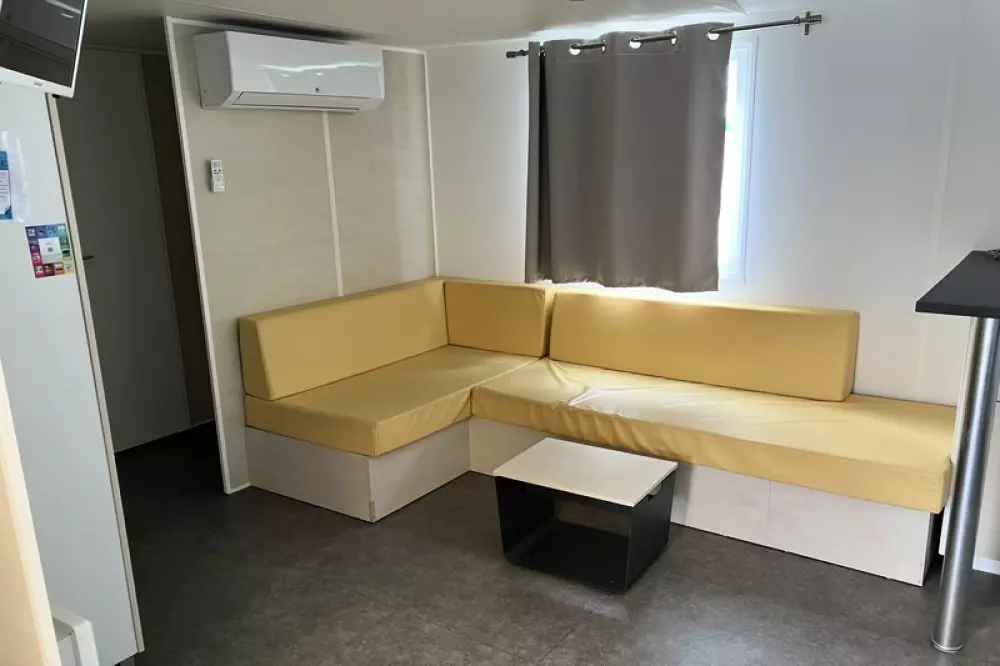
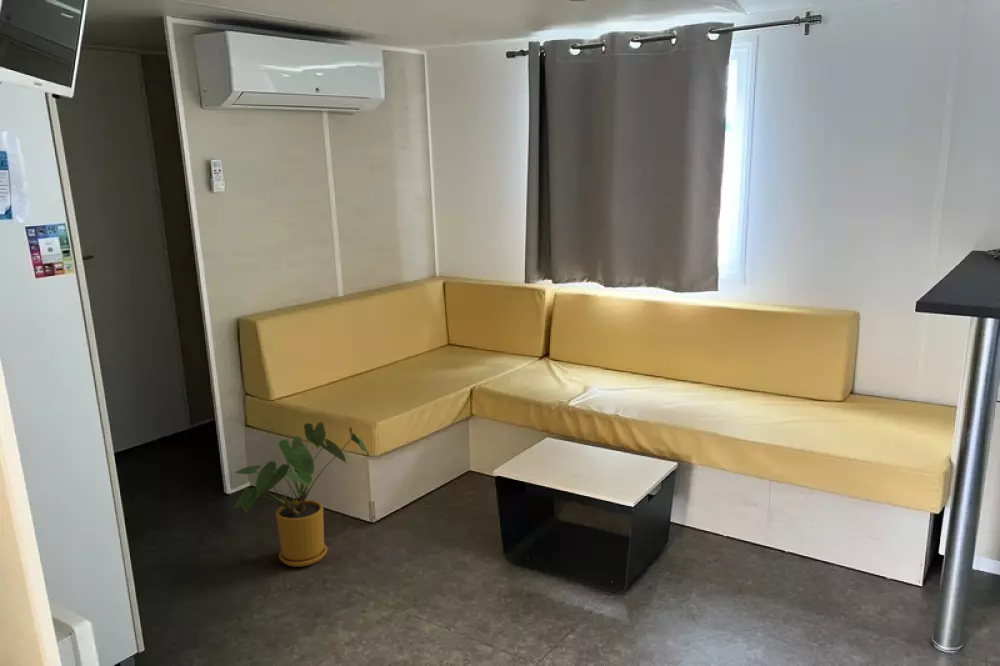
+ house plant [233,421,370,568]
